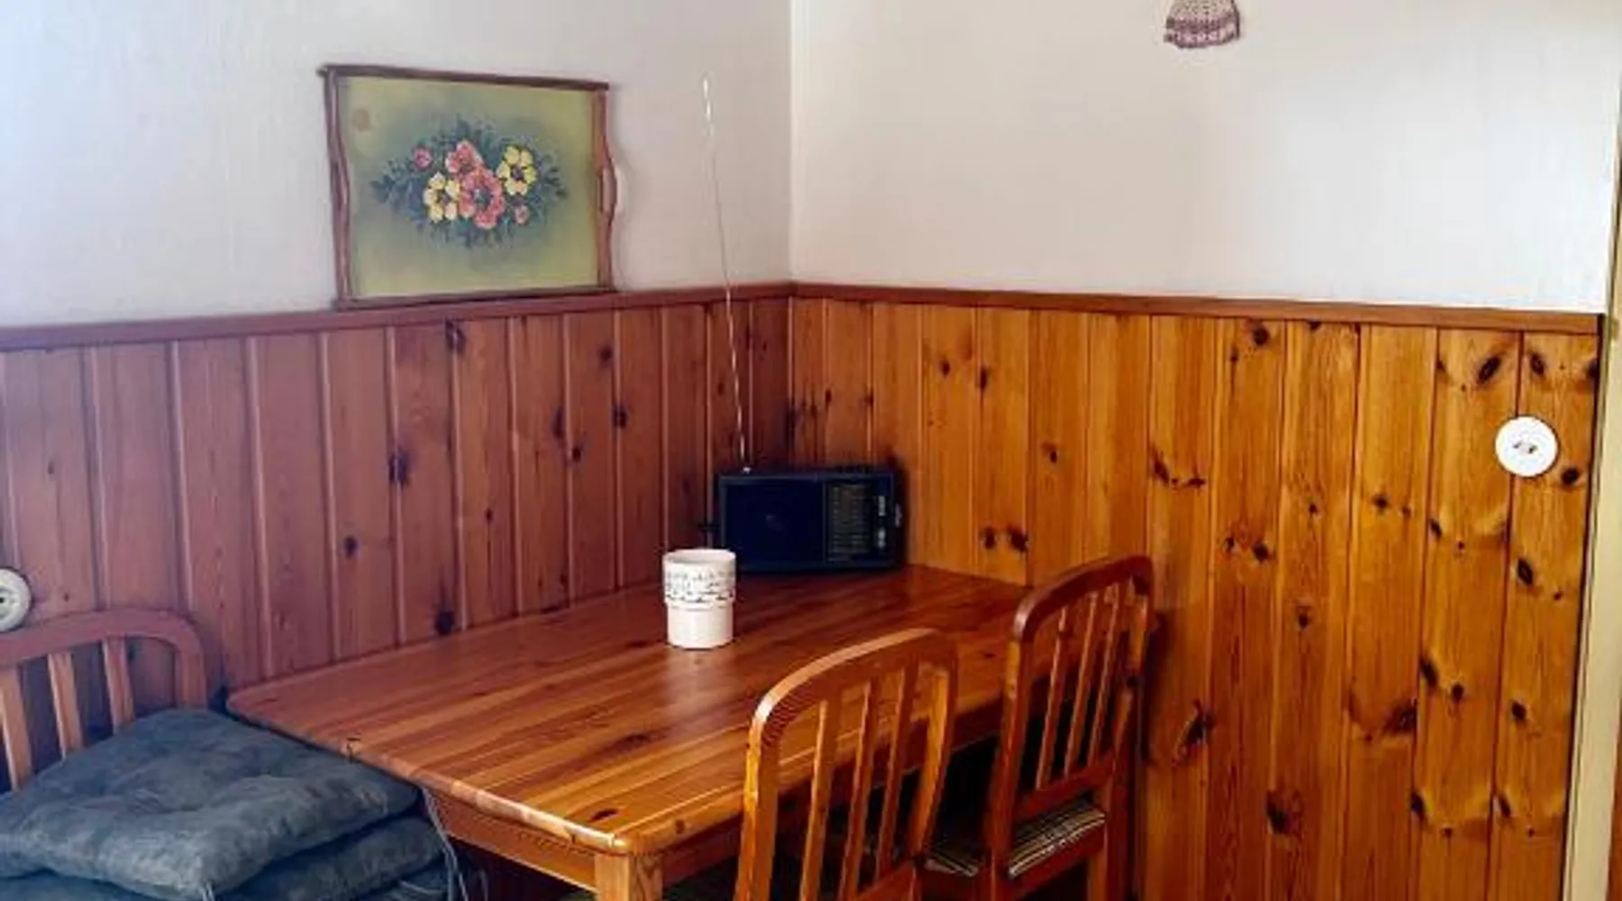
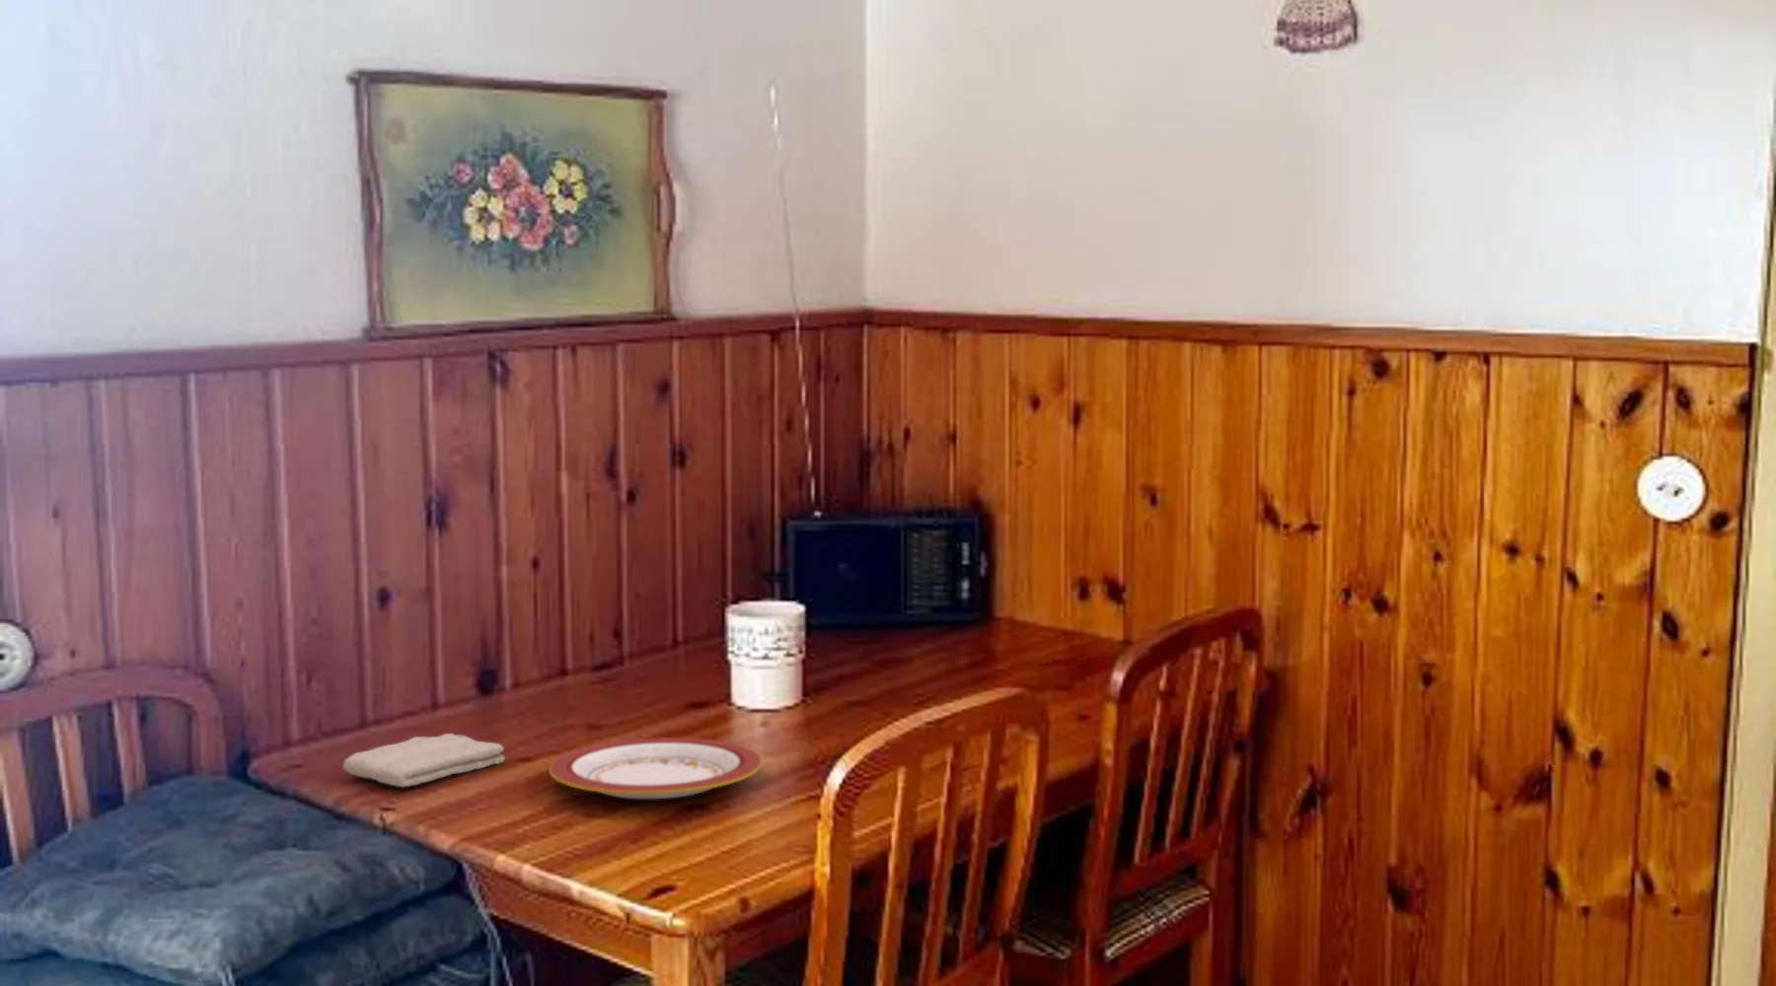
+ washcloth [343,732,505,788]
+ plate [548,737,764,800]
